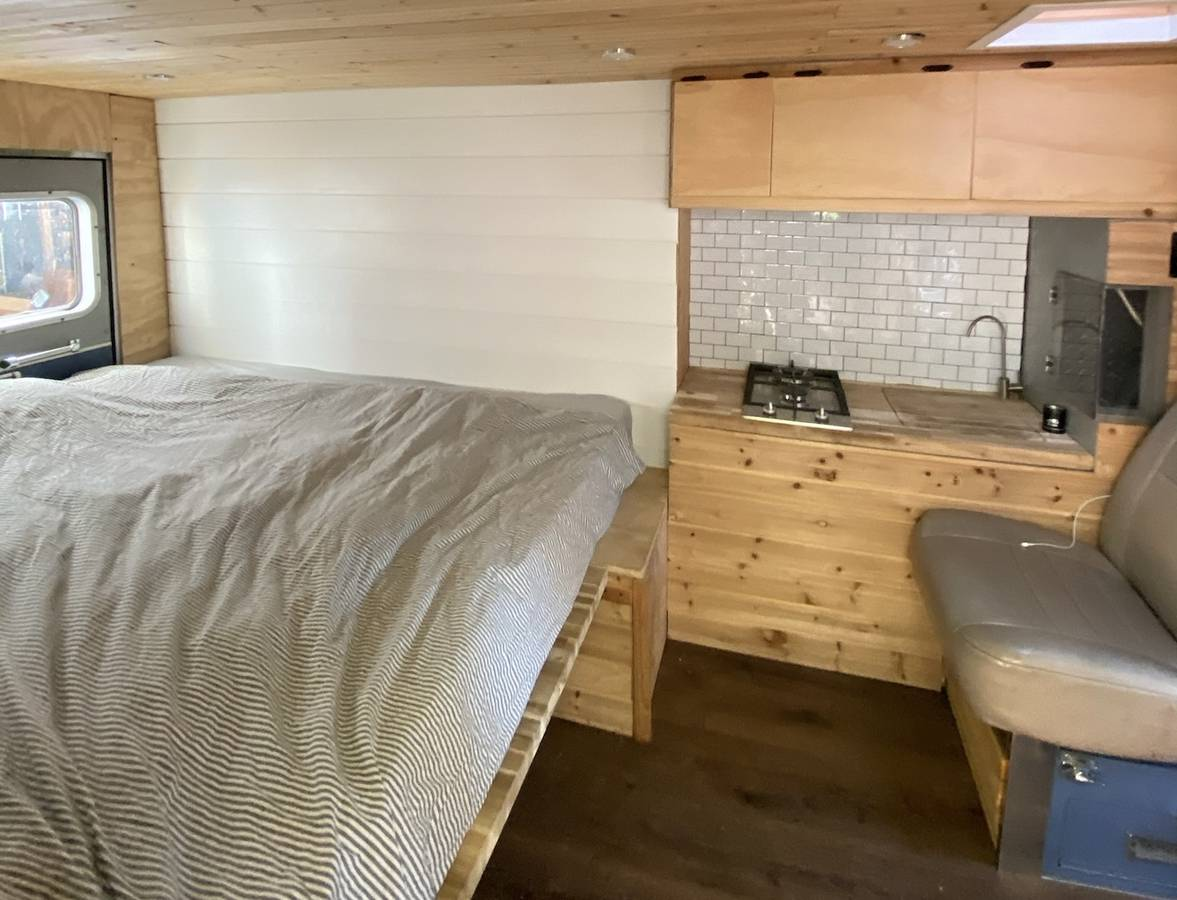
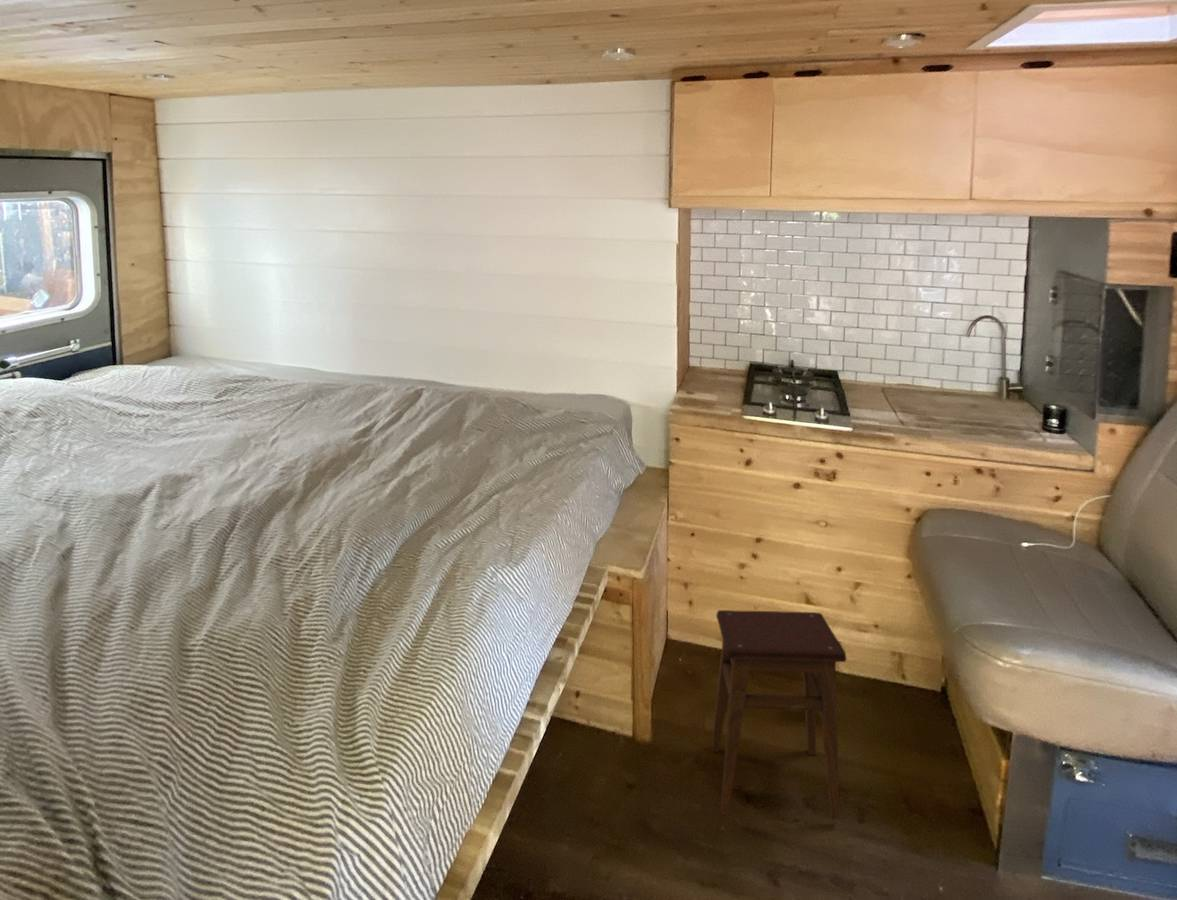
+ stool [710,609,847,819]
